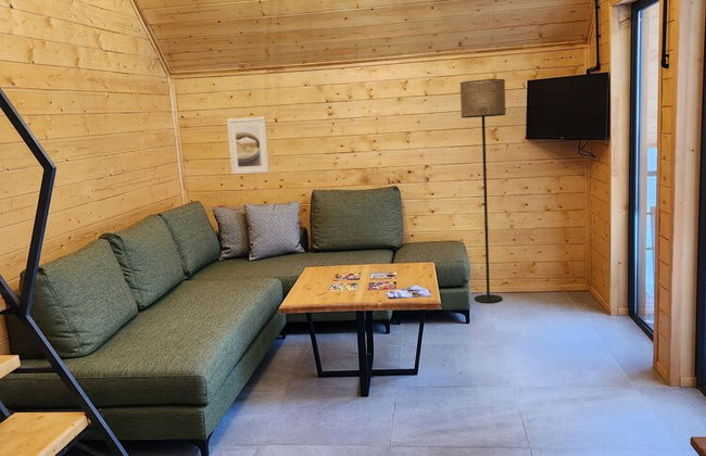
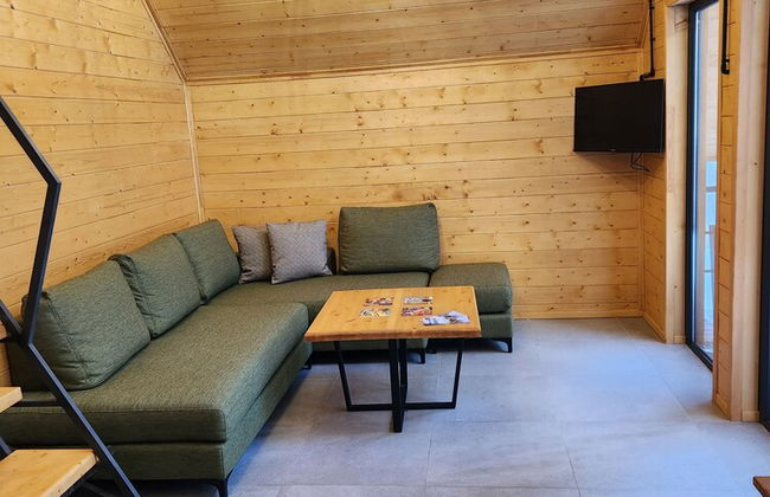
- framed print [226,116,270,175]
- floor lamp [459,78,506,304]
